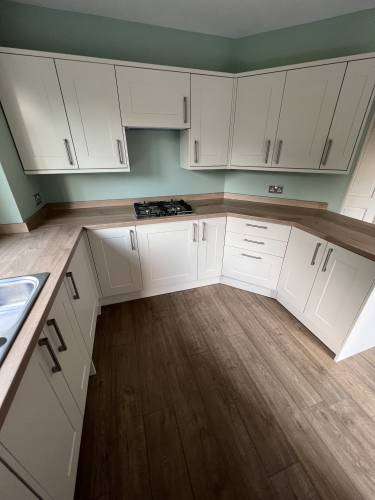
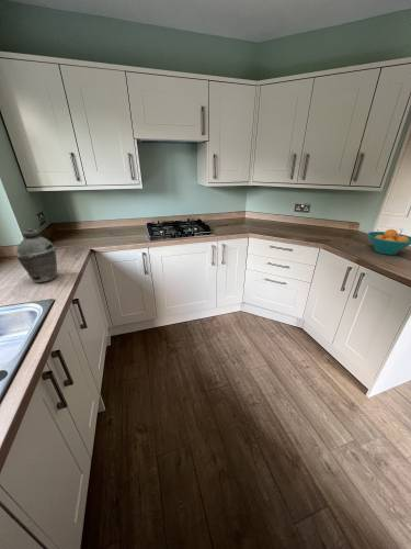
+ fruit bowl [366,228,411,256]
+ kettle [14,227,58,284]
